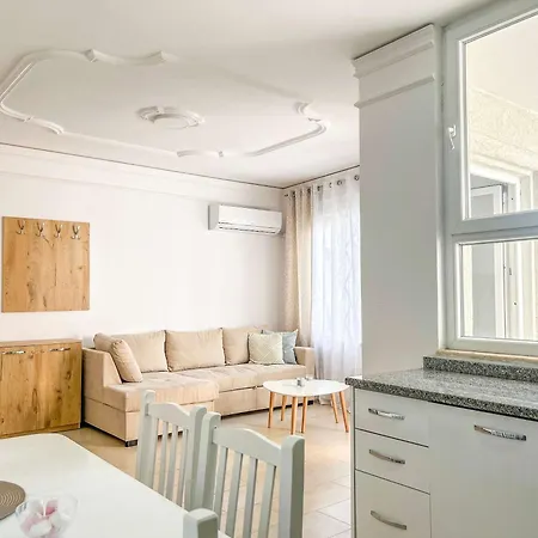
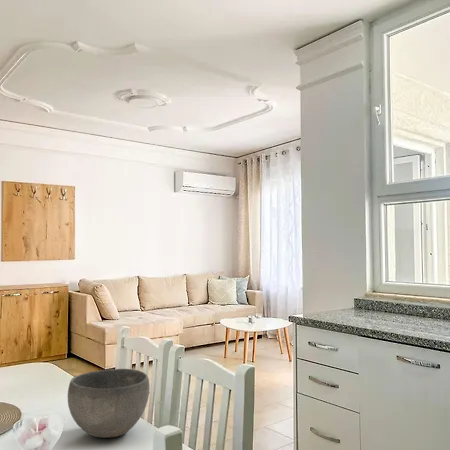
+ bowl [67,368,151,439]
